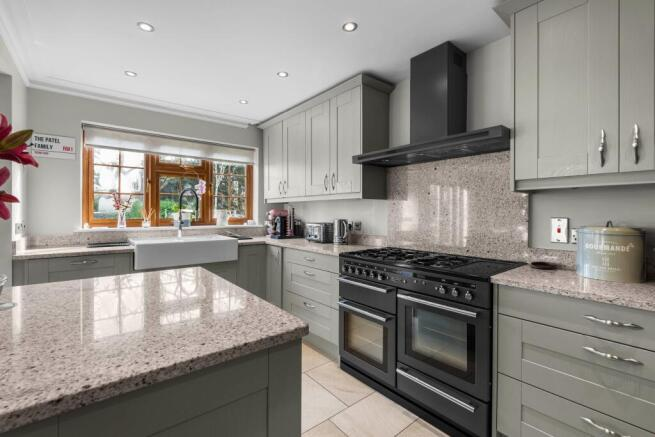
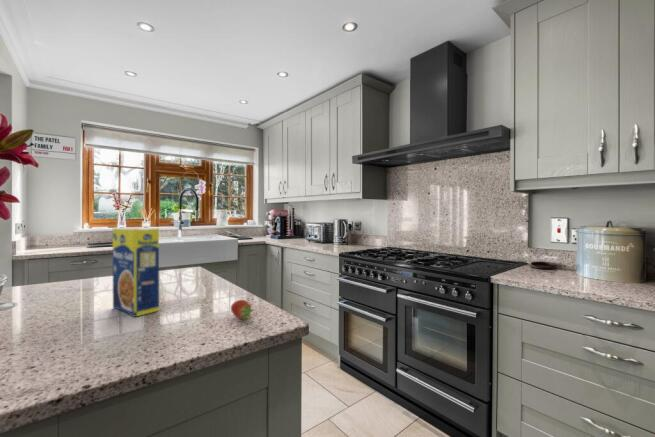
+ legume [112,226,160,318]
+ fruit [230,299,255,321]
